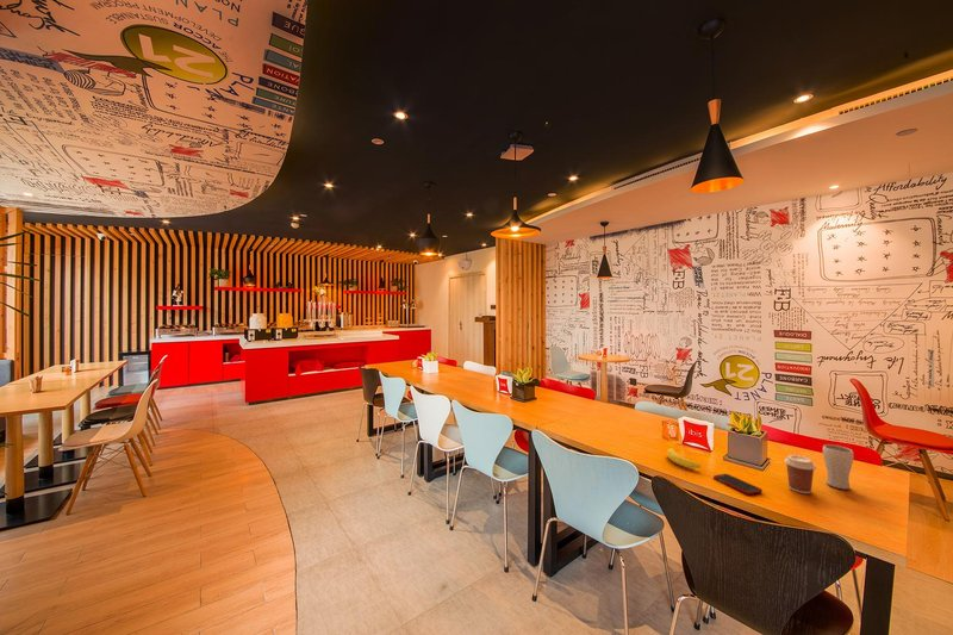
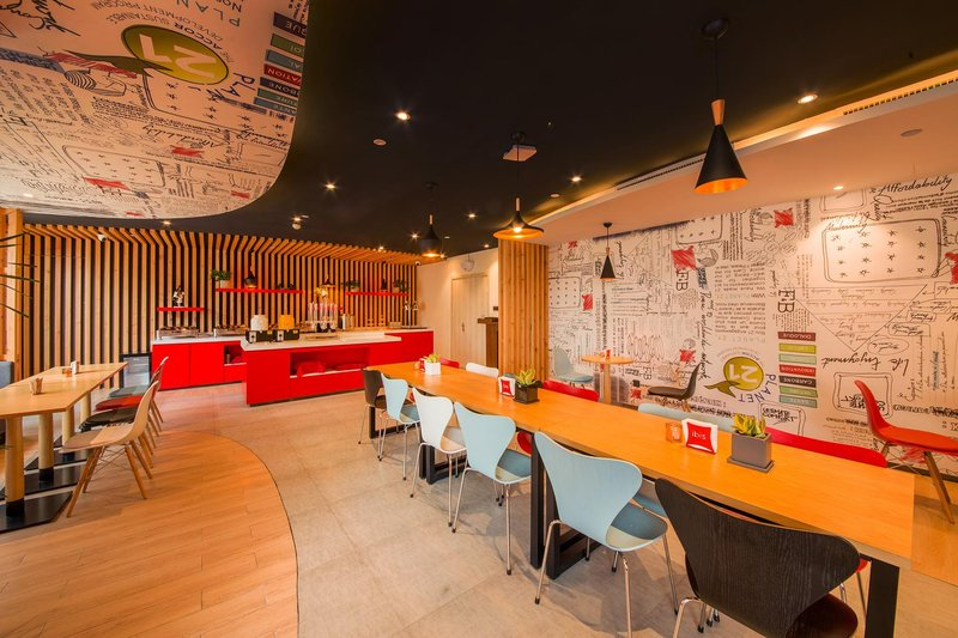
- coffee cup [783,454,817,494]
- cell phone [712,473,764,496]
- banana [666,448,703,469]
- drinking glass [822,443,855,491]
